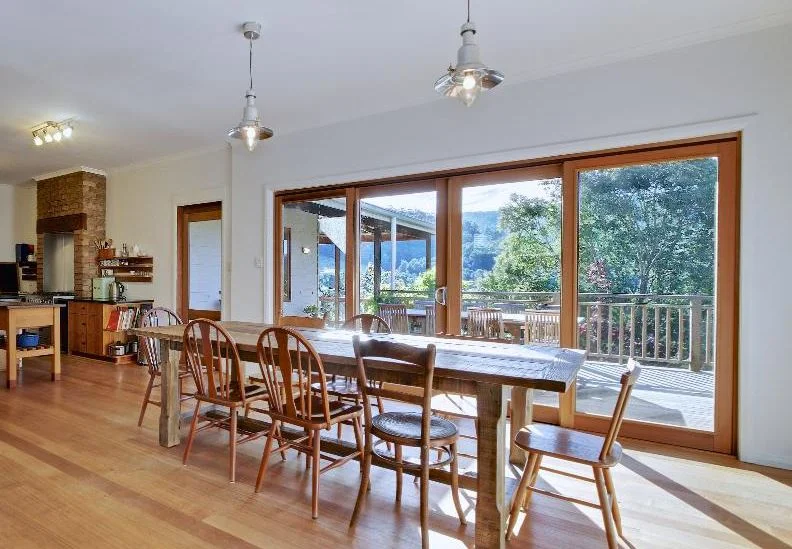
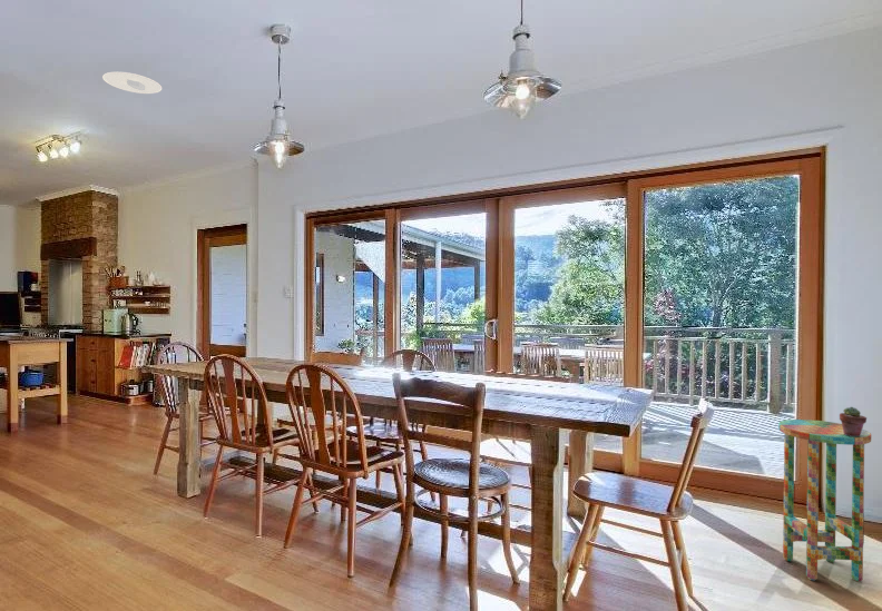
+ potted succulent [839,406,868,436]
+ recessed light [101,71,163,95]
+ side table [777,418,872,583]
